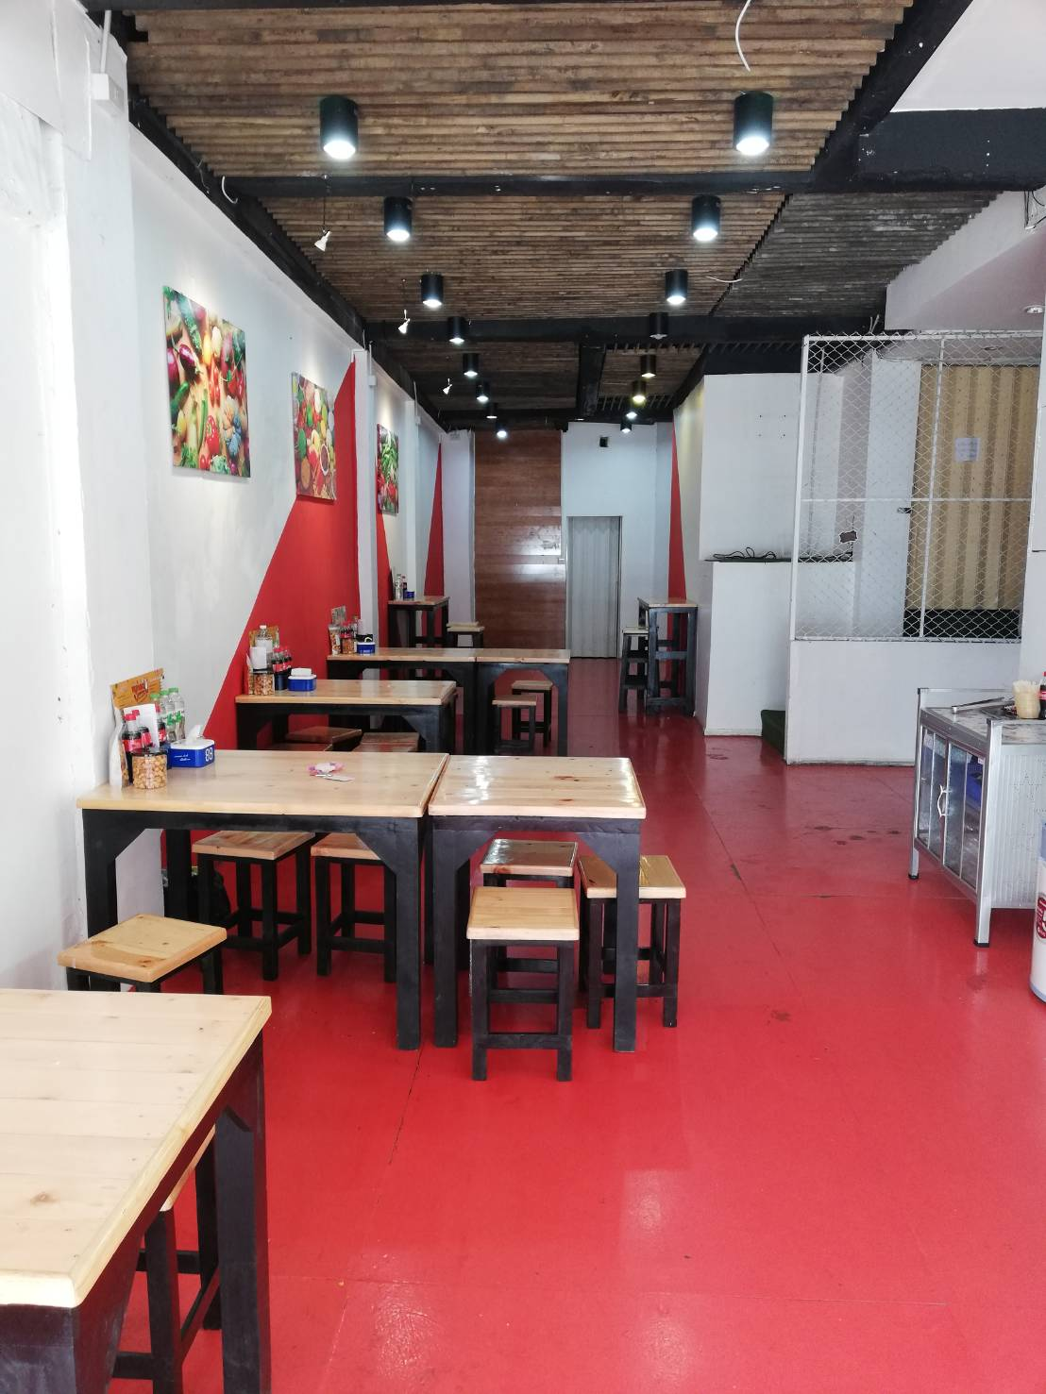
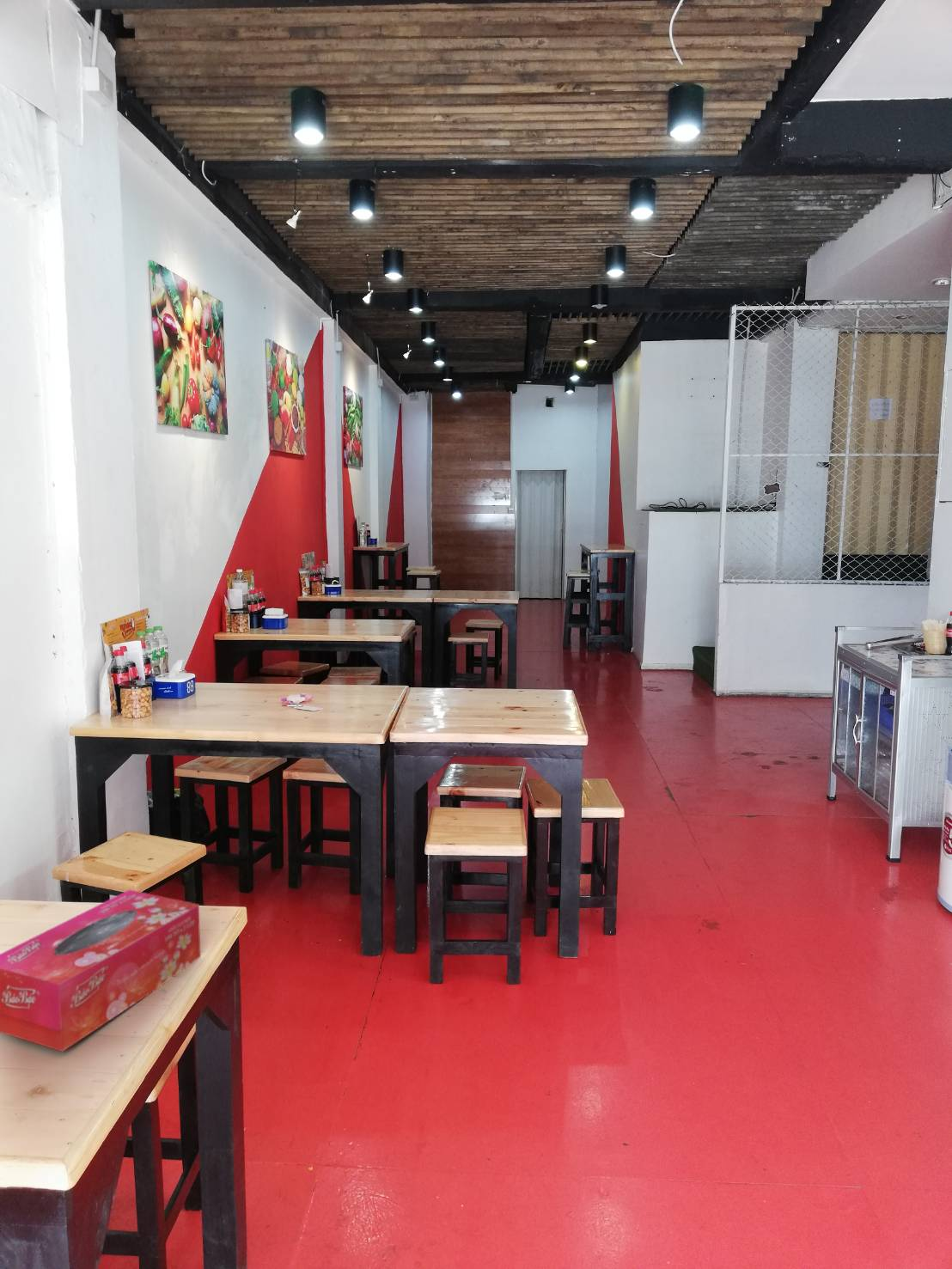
+ tissue box [0,889,201,1052]
